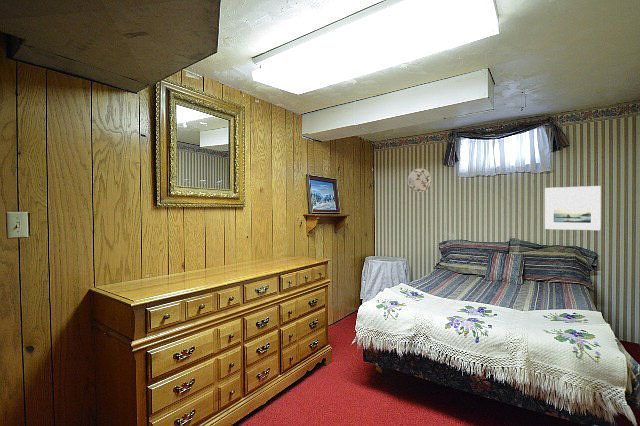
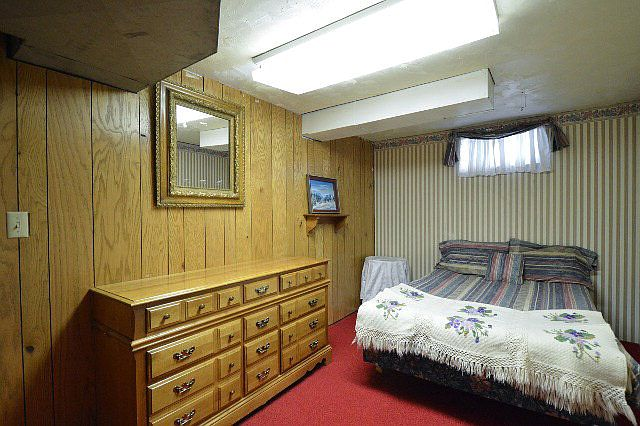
- decorative plate [407,168,433,193]
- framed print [544,185,602,231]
